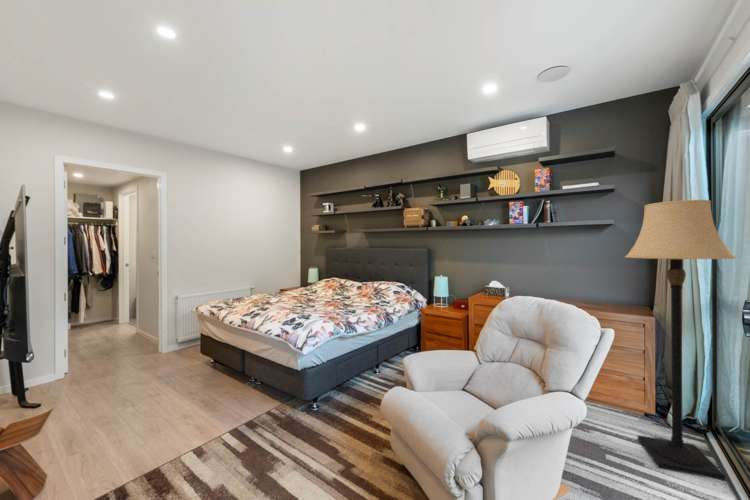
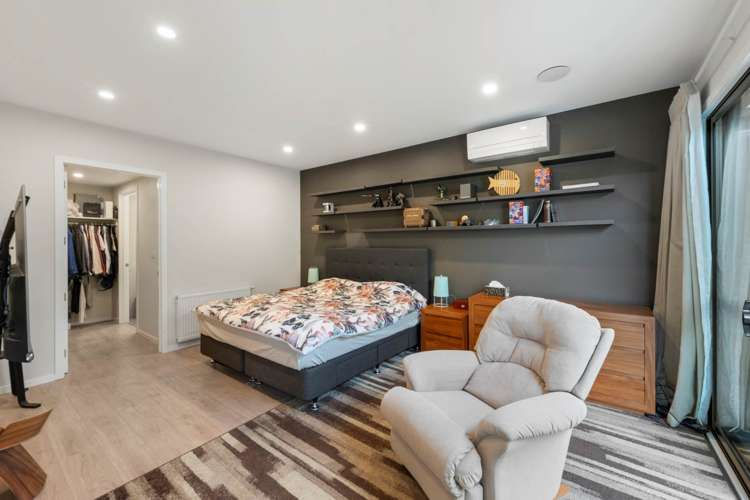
- lamp [624,199,739,481]
